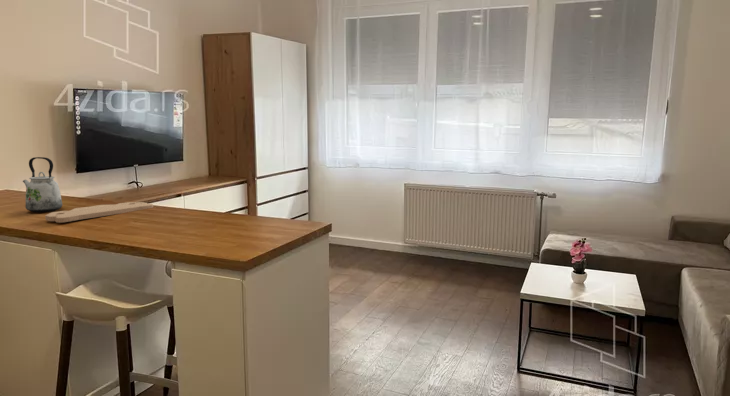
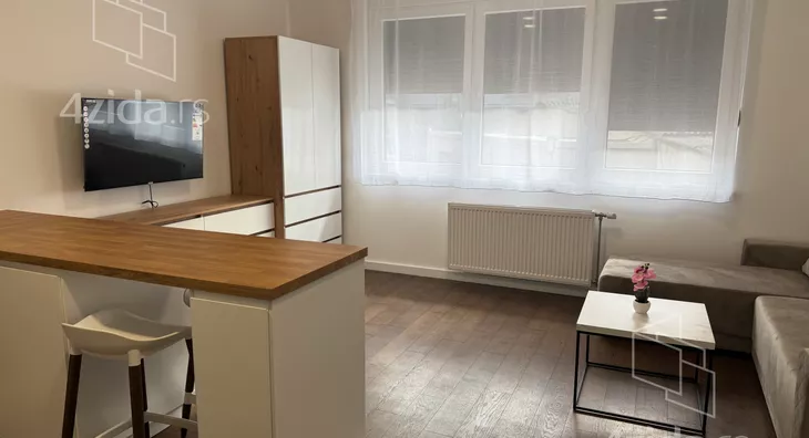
- kettle [22,156,63,213]
- cutting board [44,201,154,224]
